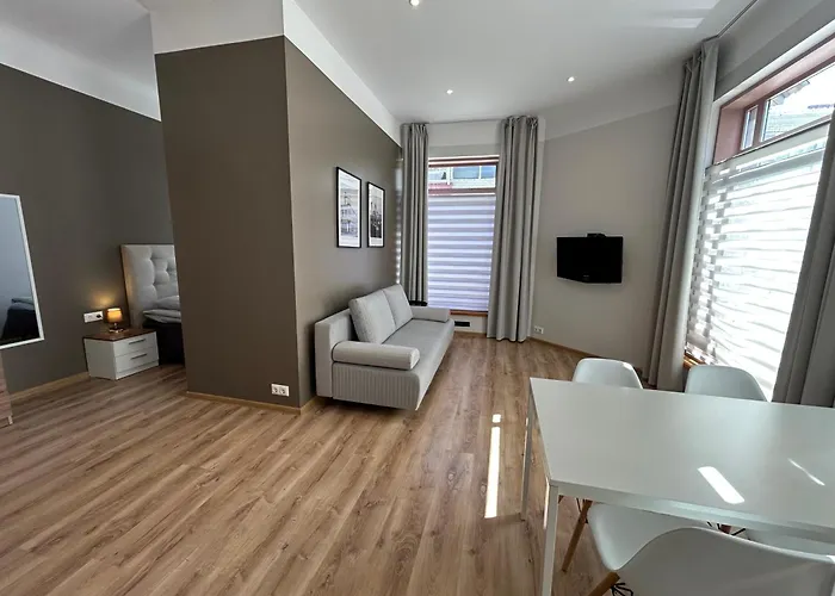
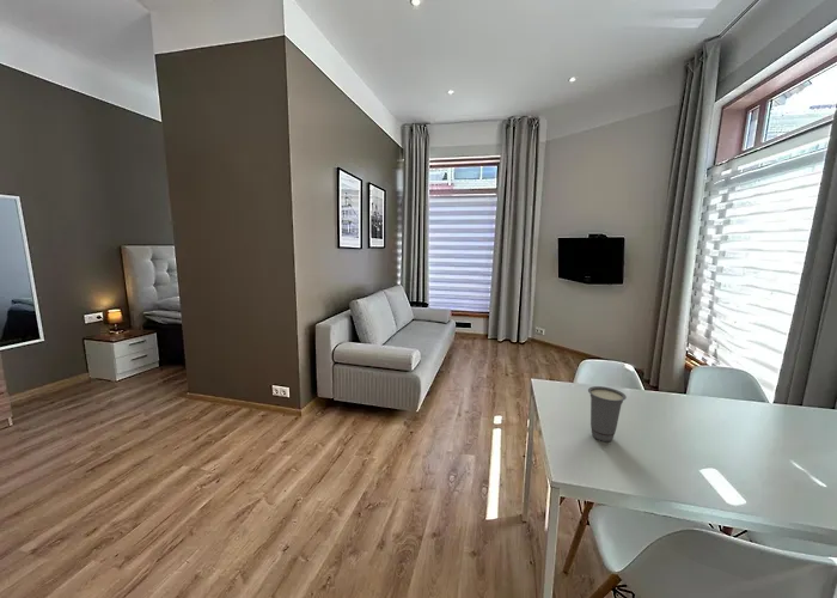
+ cup [587,385,628,443]
